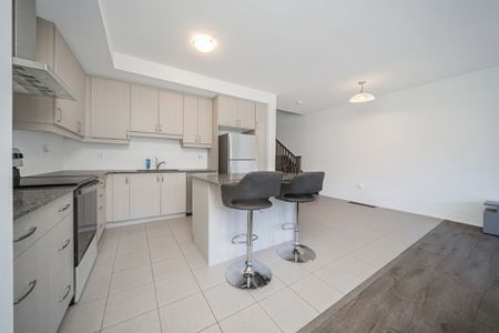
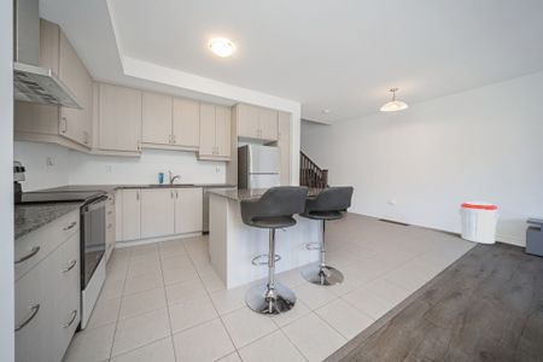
+ trash can [459,200,500,245]
